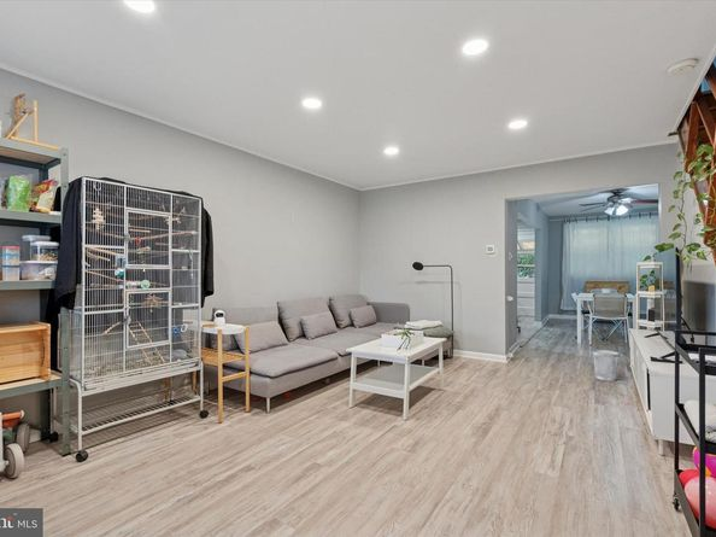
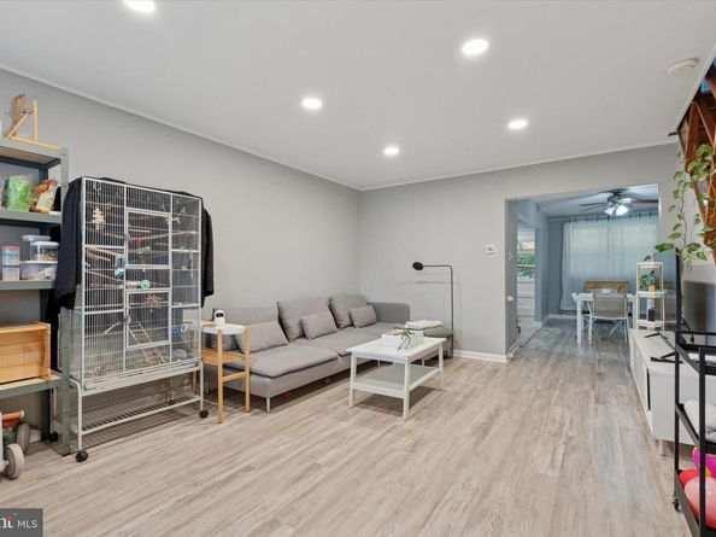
- wastebasket [592,349,620,383]
